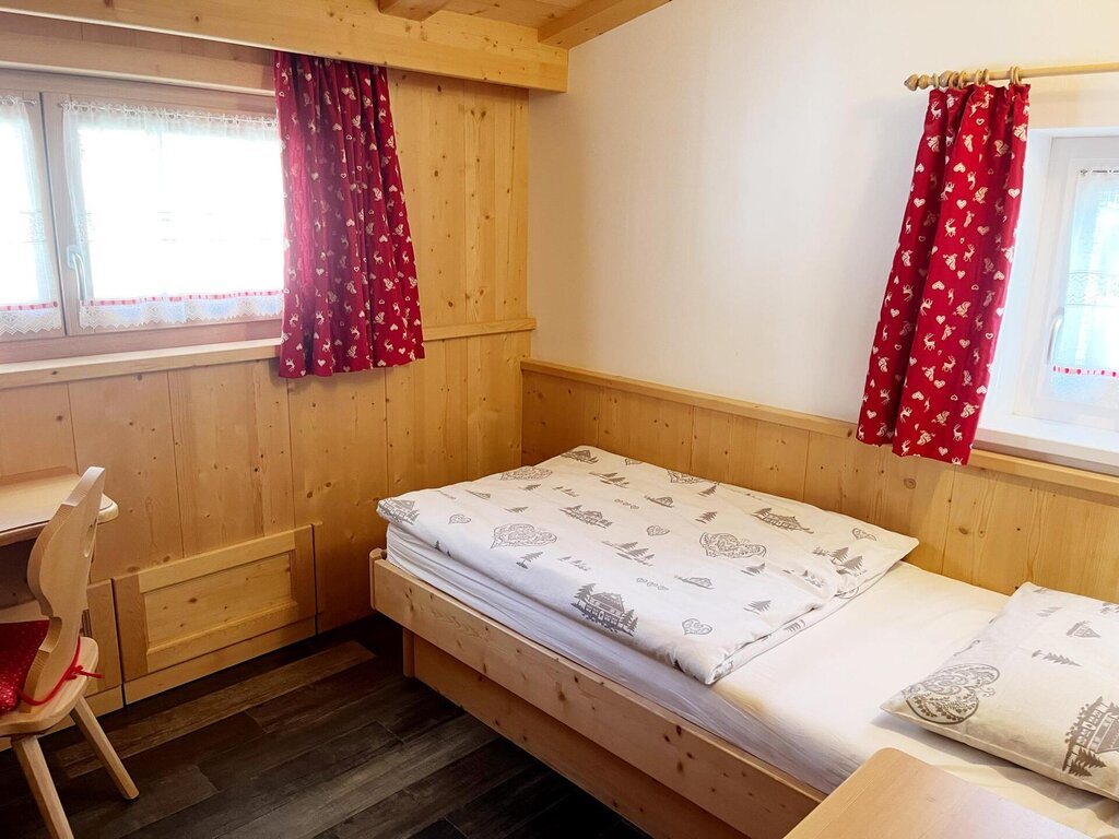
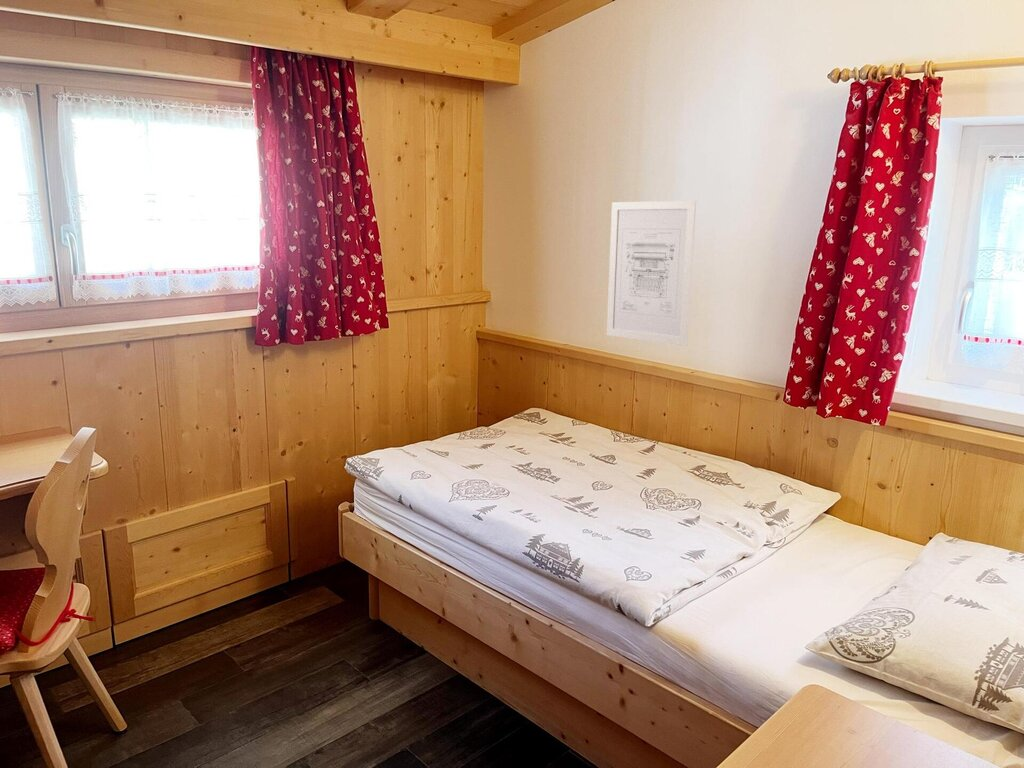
+ wall art [606,200,698,347]
